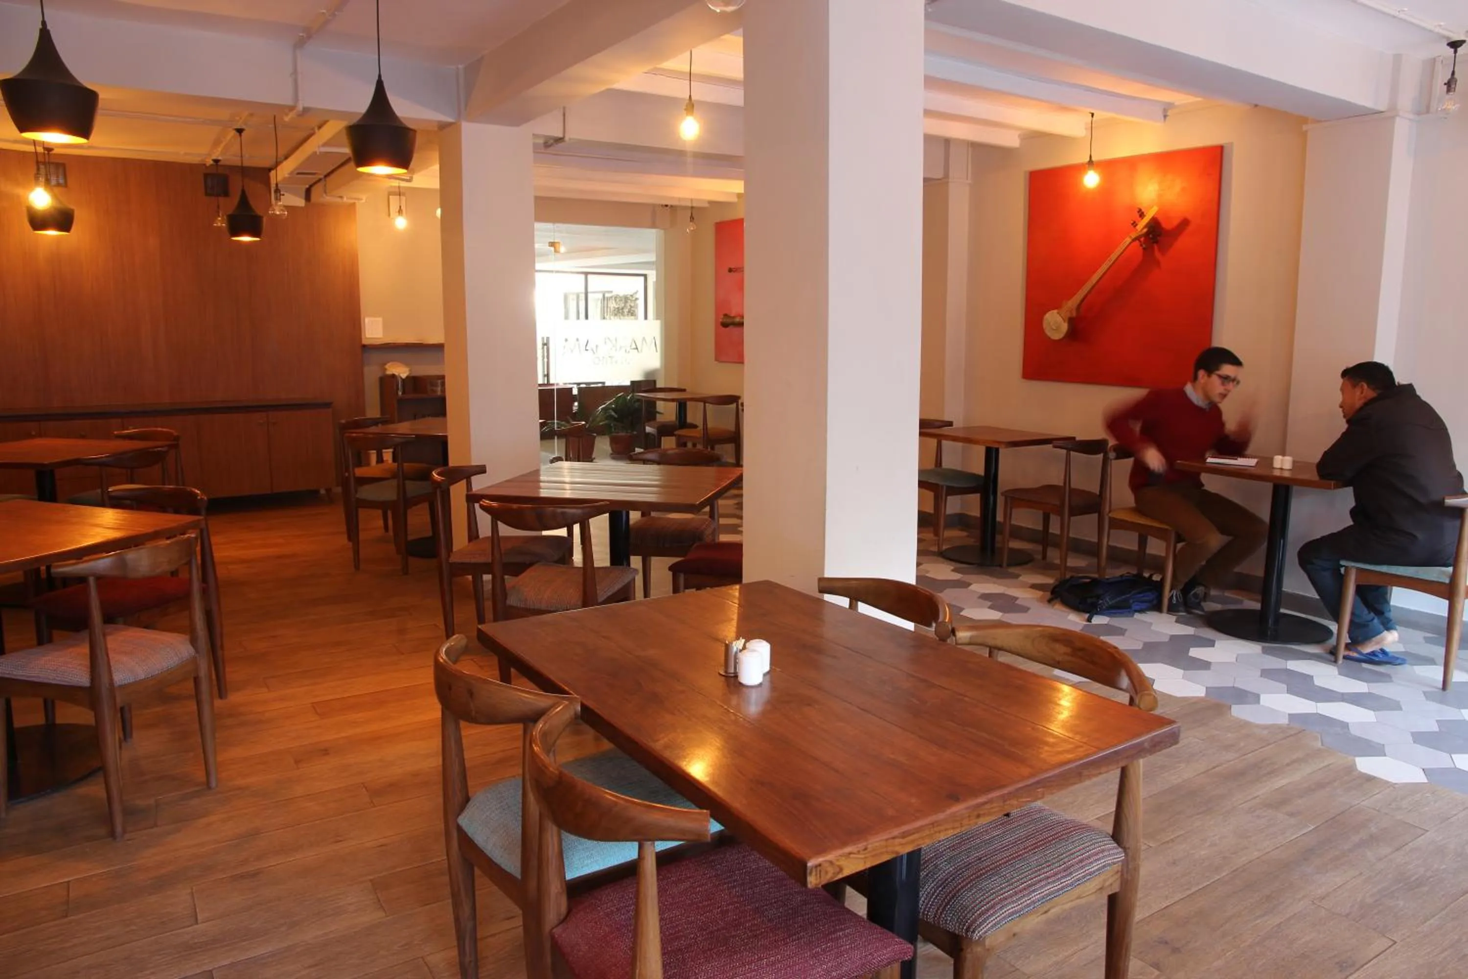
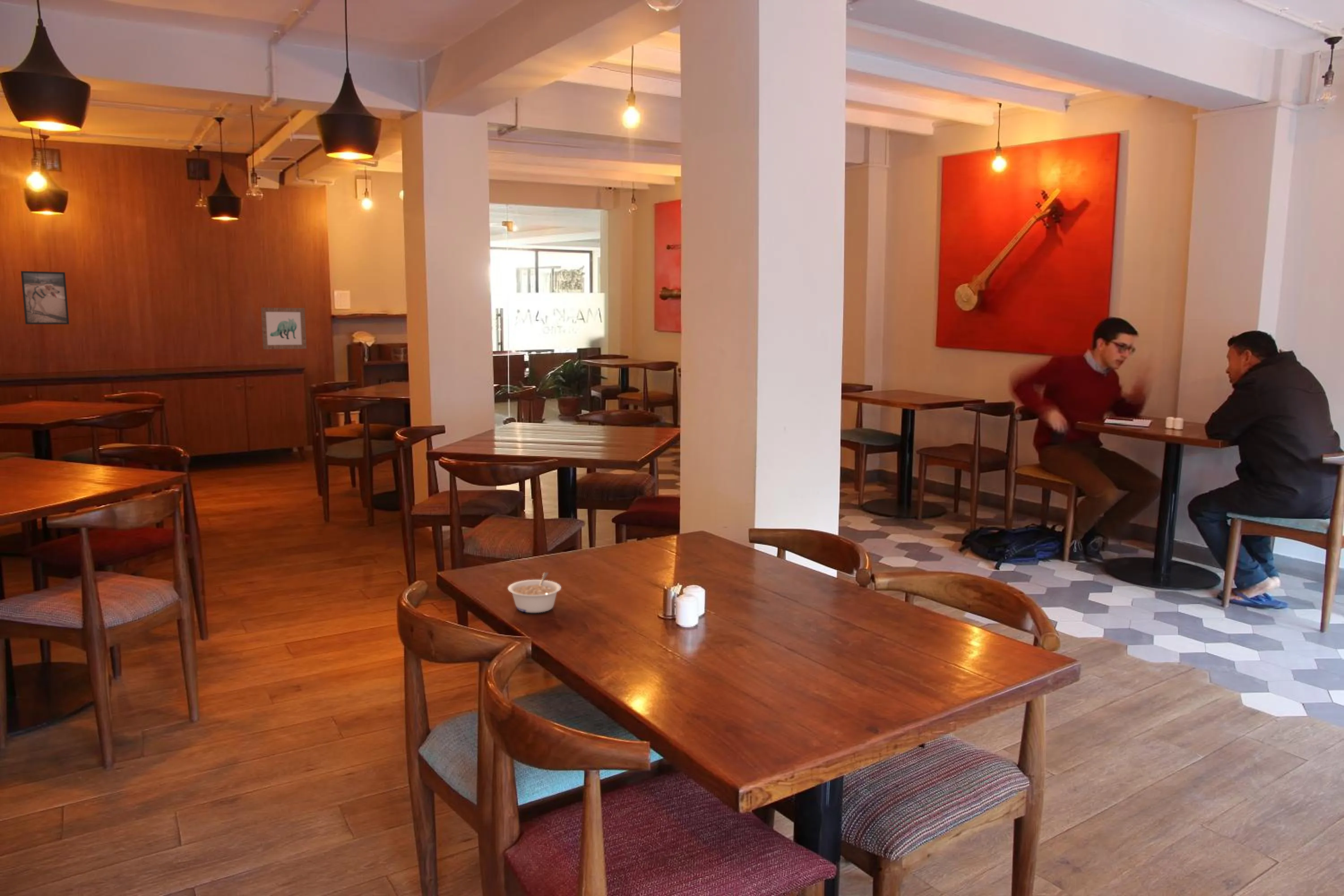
+ wall art [260,307,307,350]
+ legume [507,572,562,613]
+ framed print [20,271,70,325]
